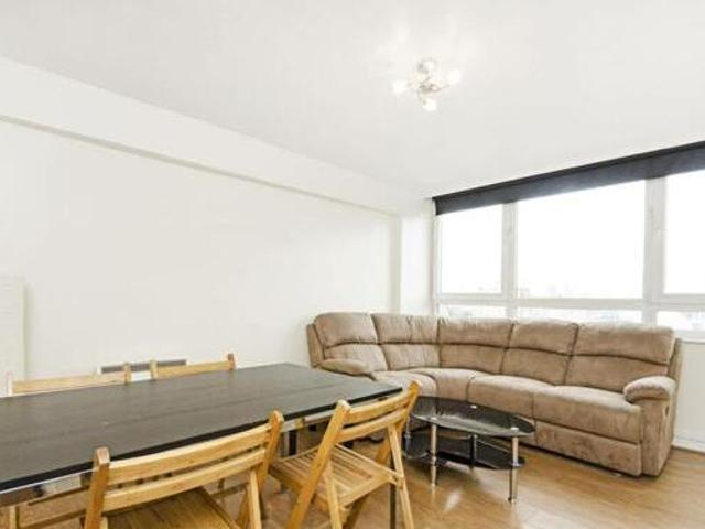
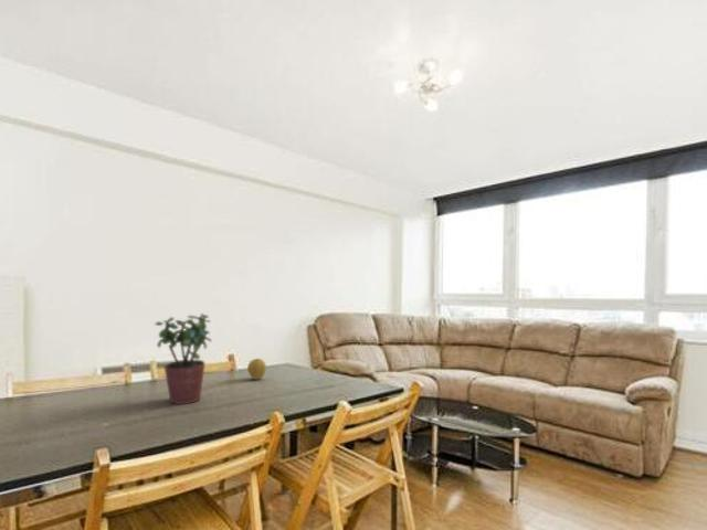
+ fruit [246,358,267,381]
+ potted plant [154,312,212,405]
